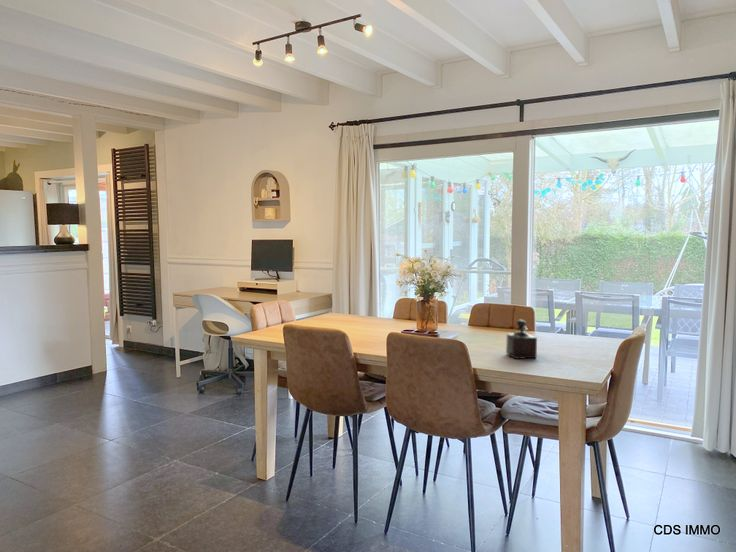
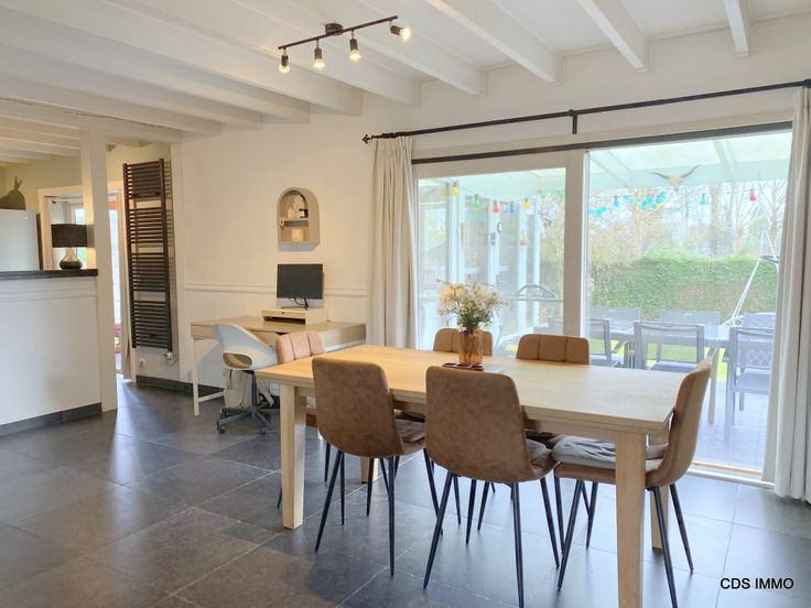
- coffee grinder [505,319,538,360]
